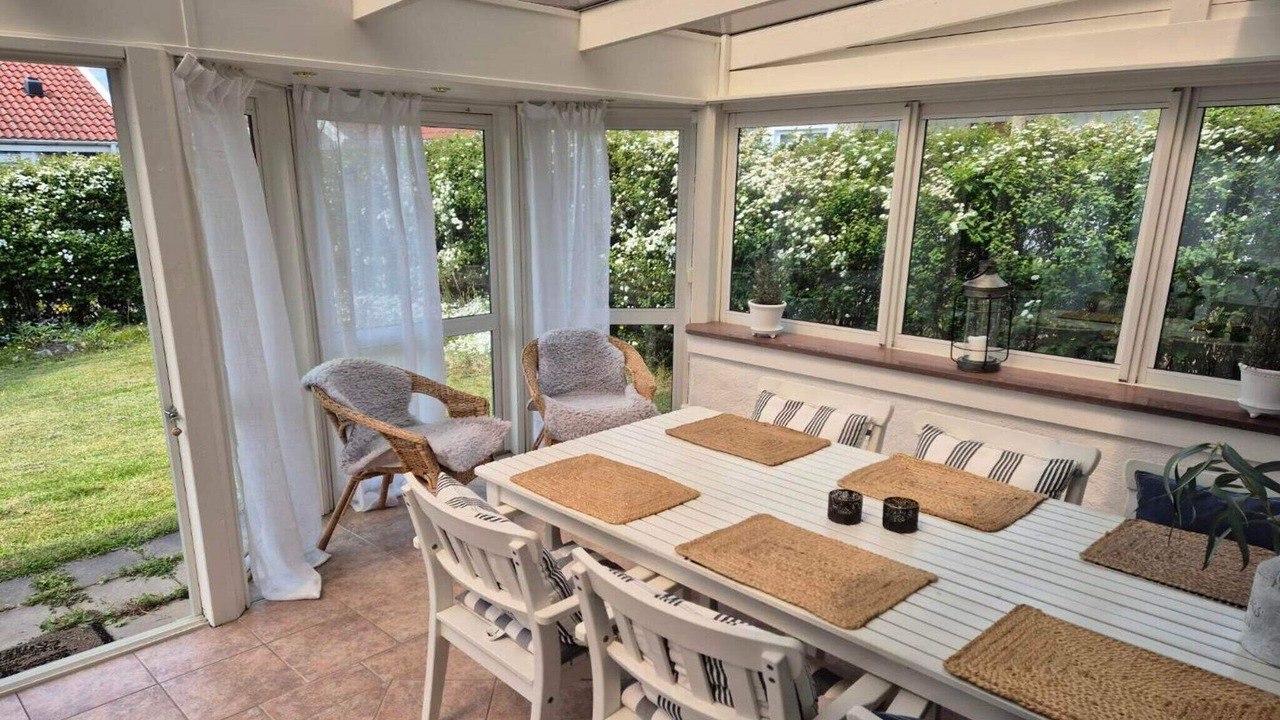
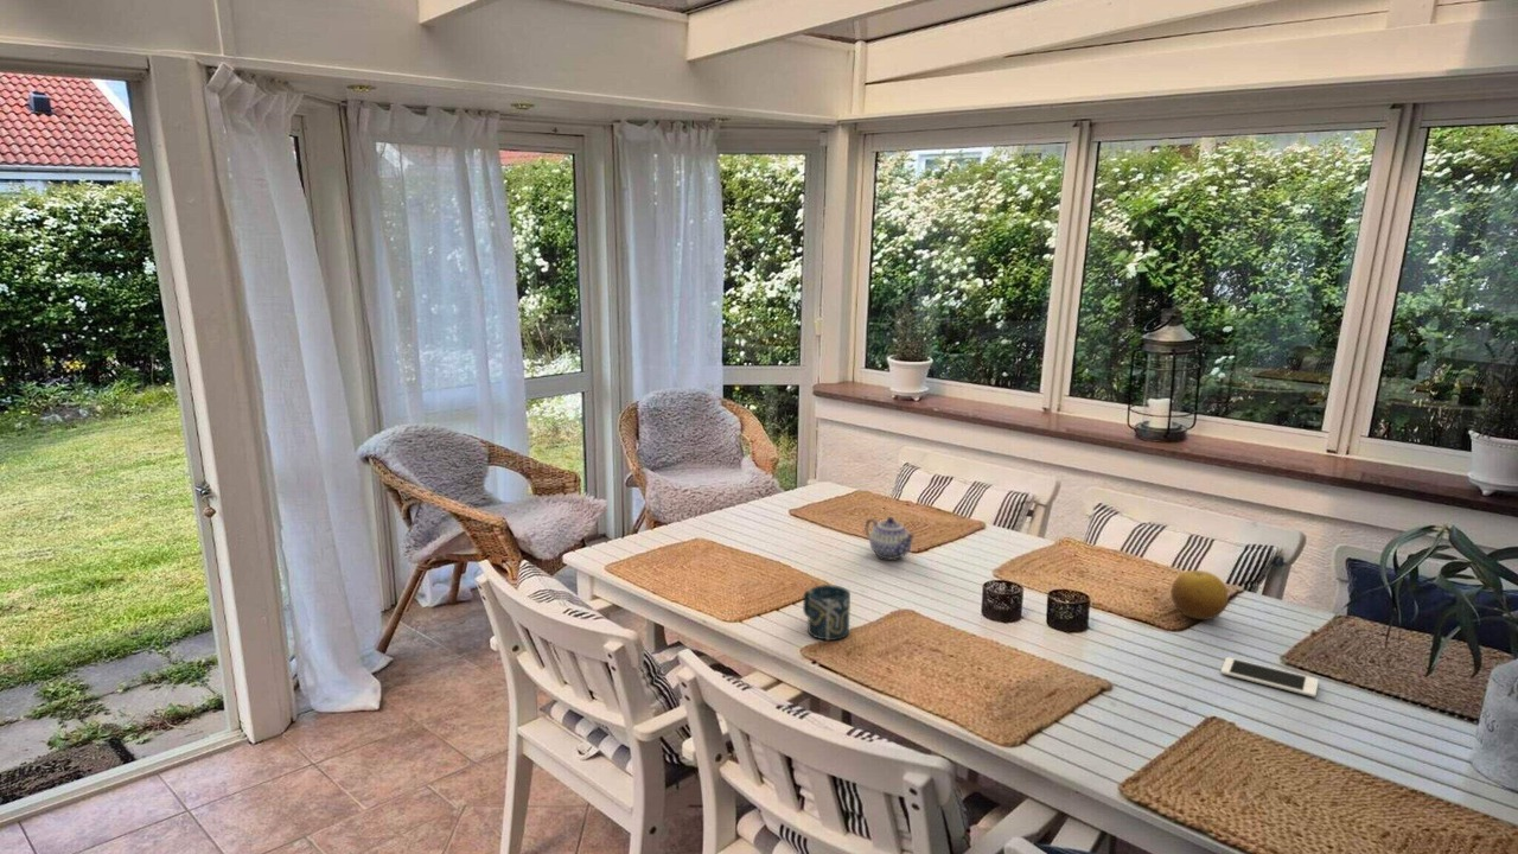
+ fruit [1169,569,1230,620]
+ teapot [865,516,917,561]
+ cup [802,584,852,642]
+ cell phone [1219,656,1320,699]
